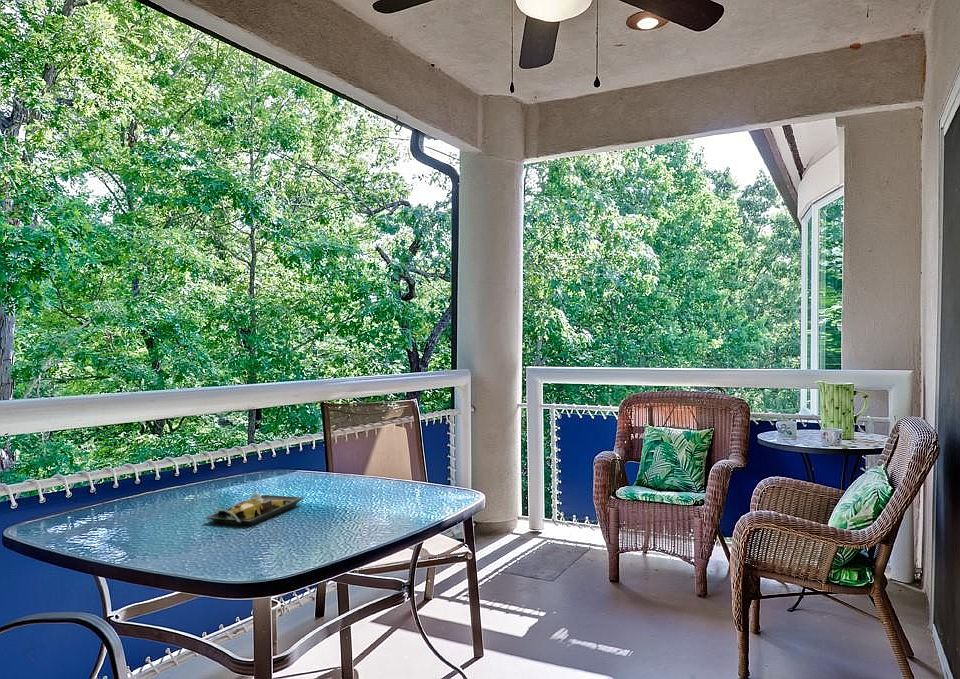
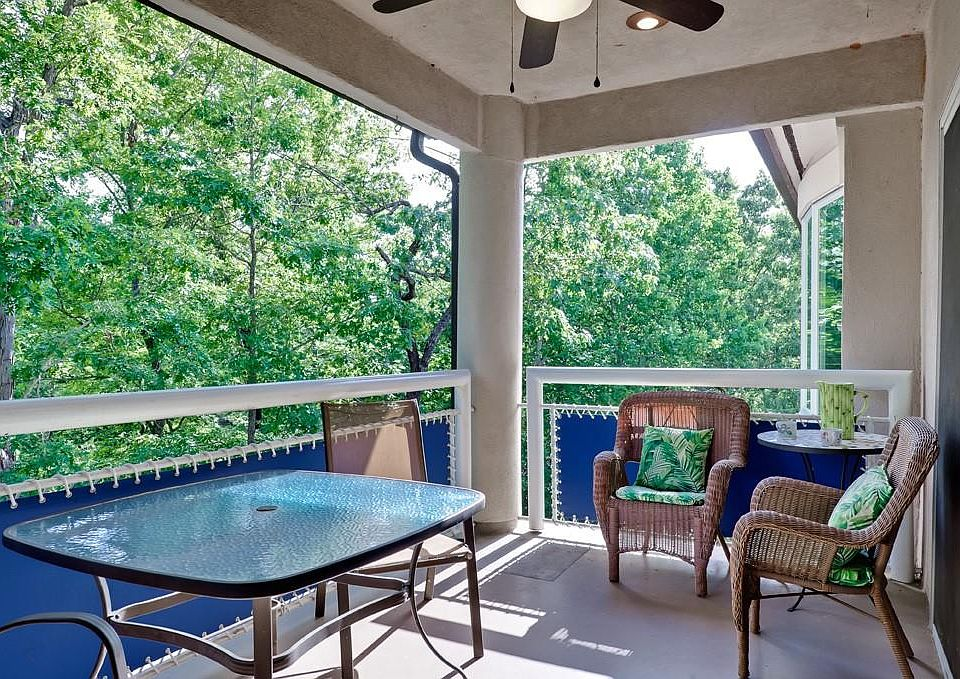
- plate [204,491,304,526]
